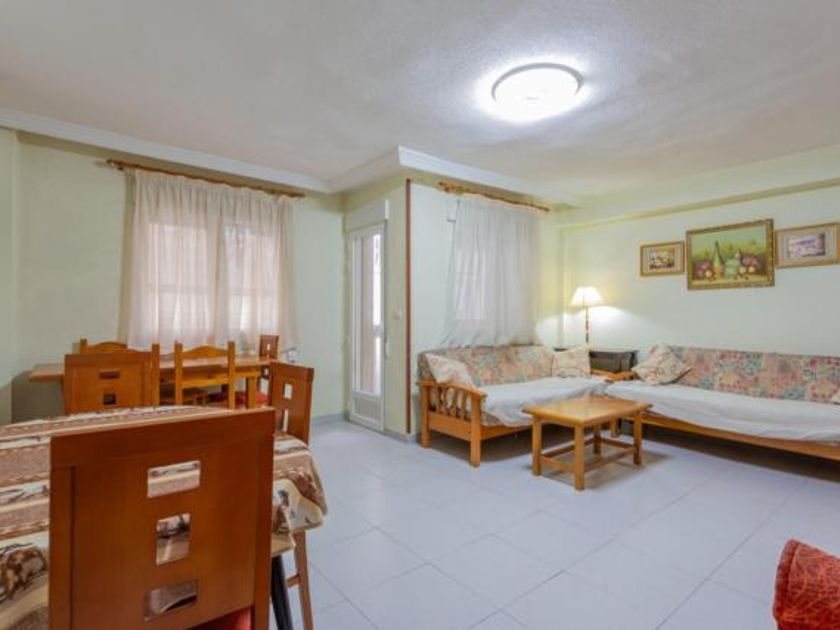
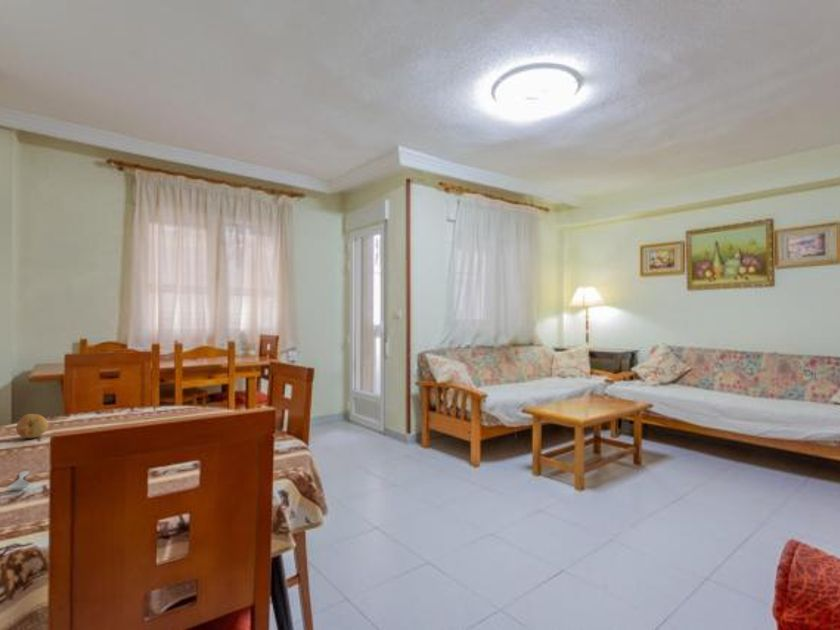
+ spoon [6,470,31,491]
+ fruit [15,413,49,439]
